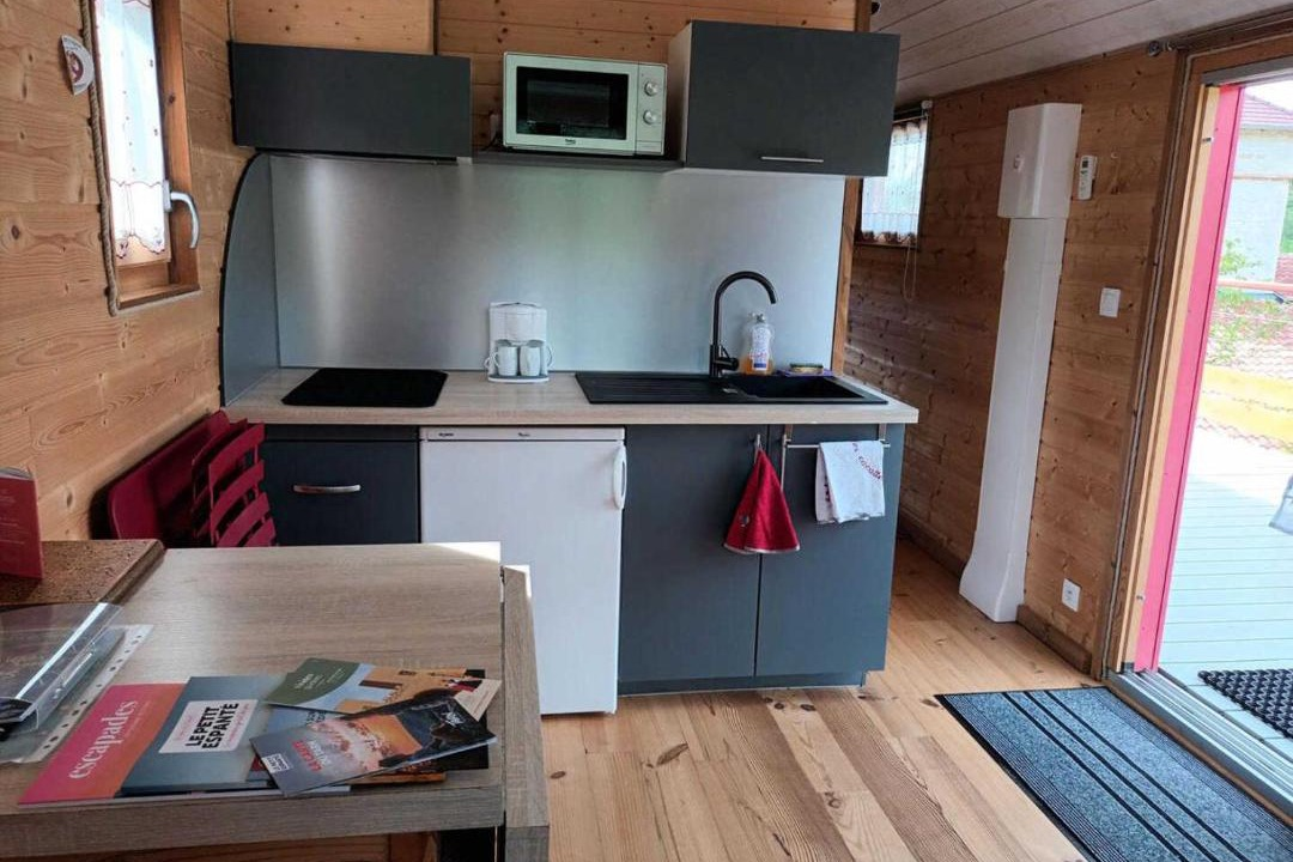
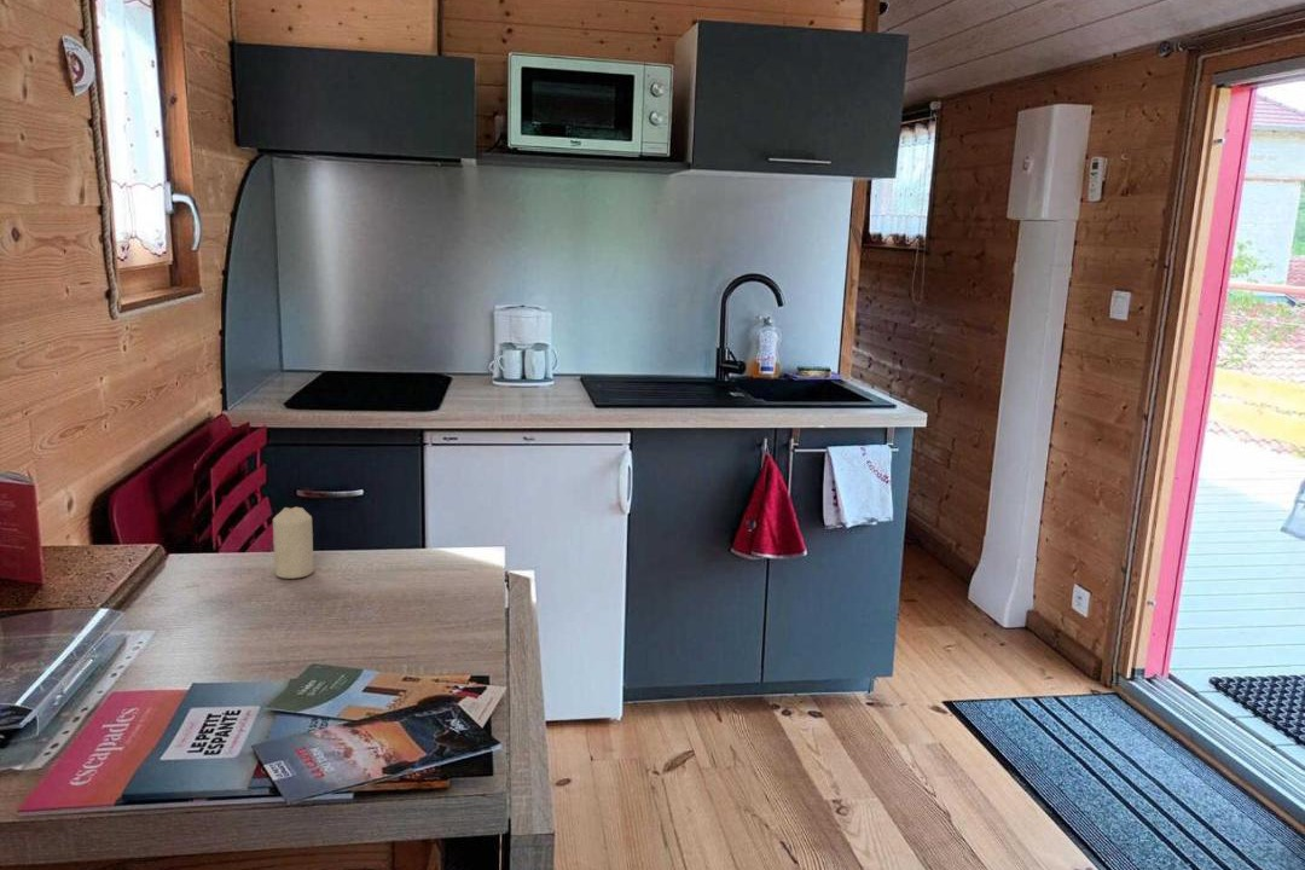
+ candle [272,506,314,580]
